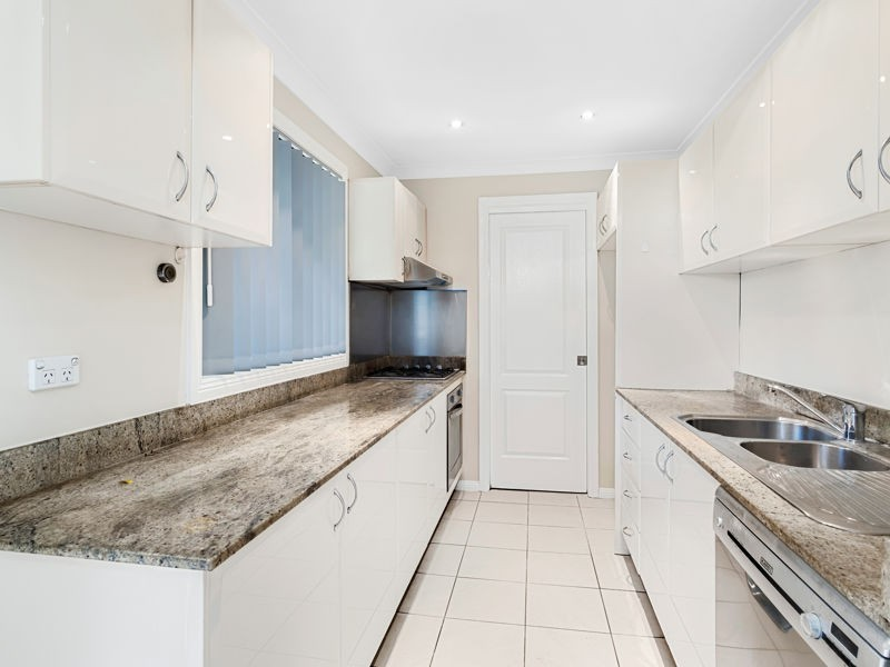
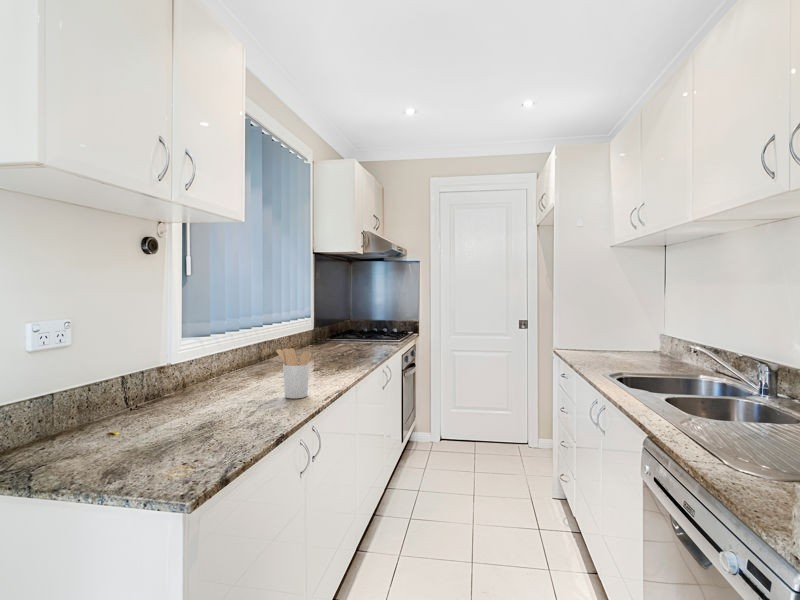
+ utensil holder [275,347,312,399]
